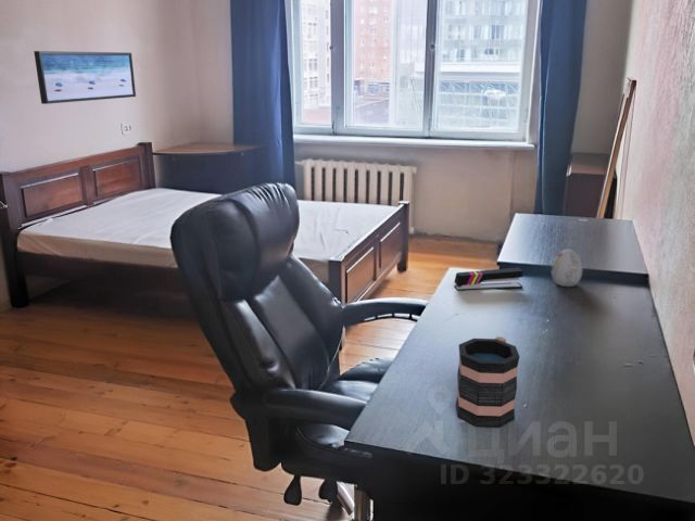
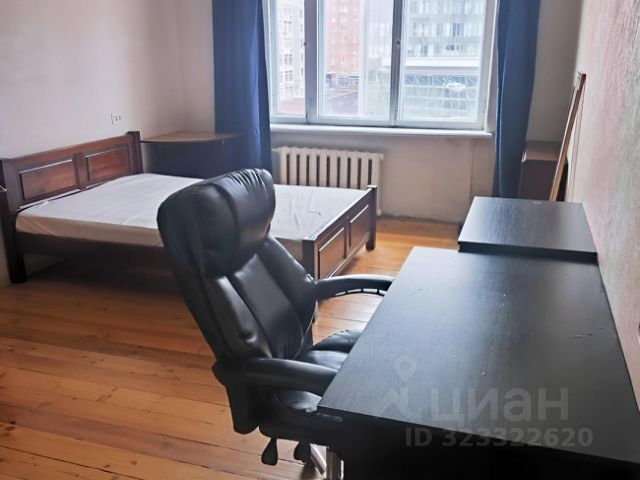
- decorative egg [551,249,583,288]
- stapler [453,267,523,292]
- wall art [33,50,137,105]
- mug [455,335,521,428]
